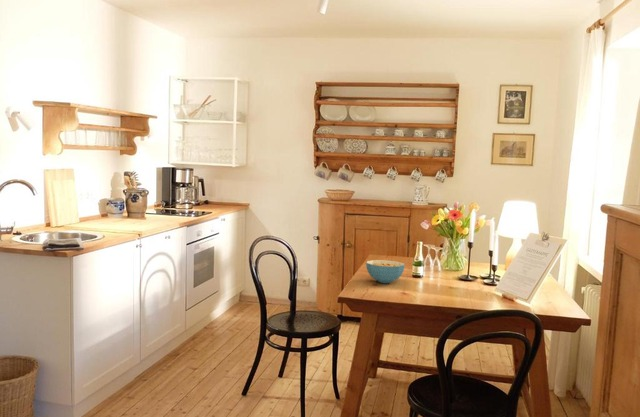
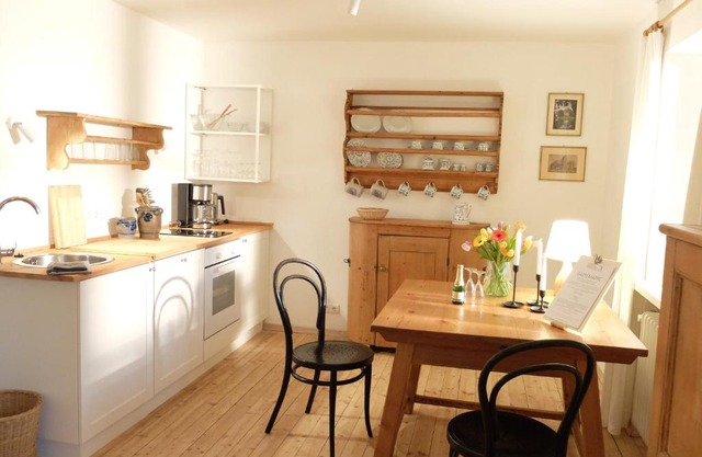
- cereal bowl [365,259,406,284]
